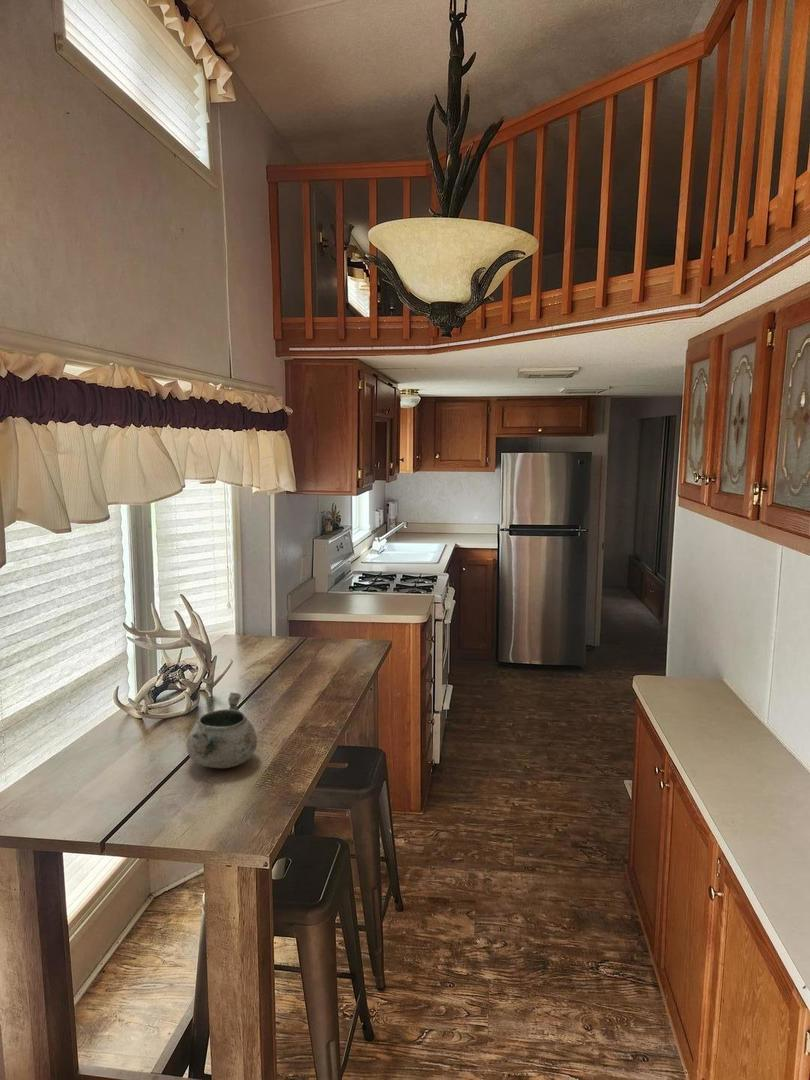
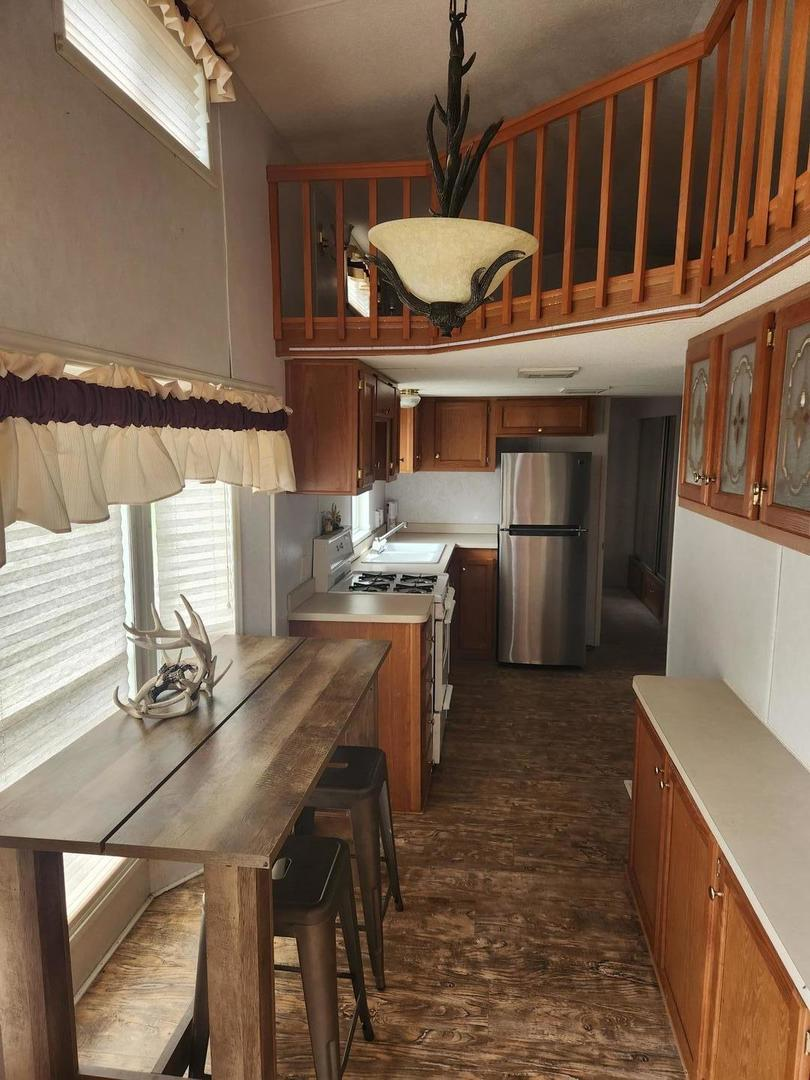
- decorative bowl [186,691,258,769]
